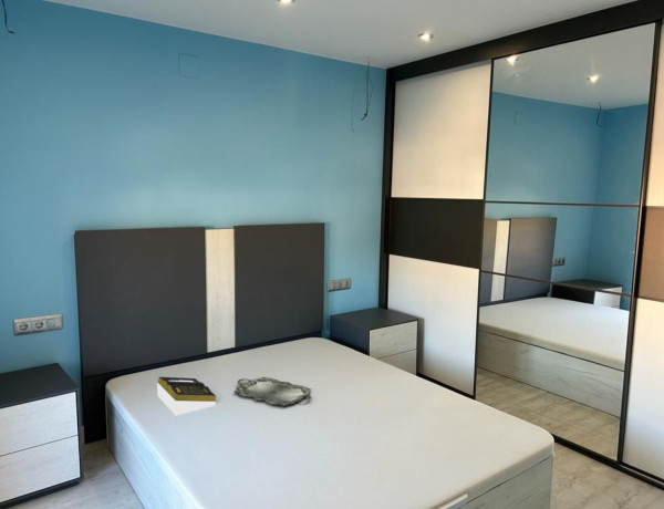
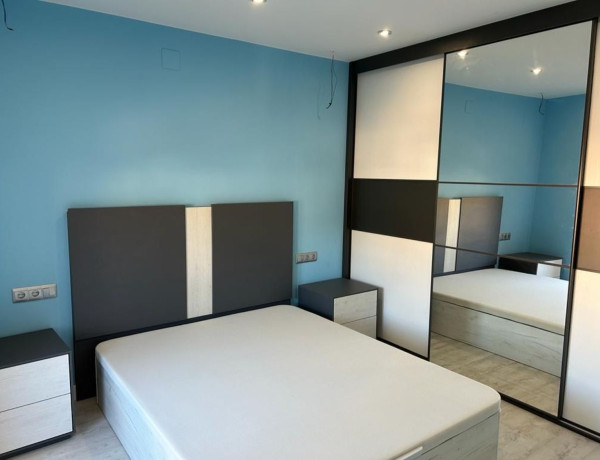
- book [156,376,217,416]
- serving tray [234,376,312,407]
